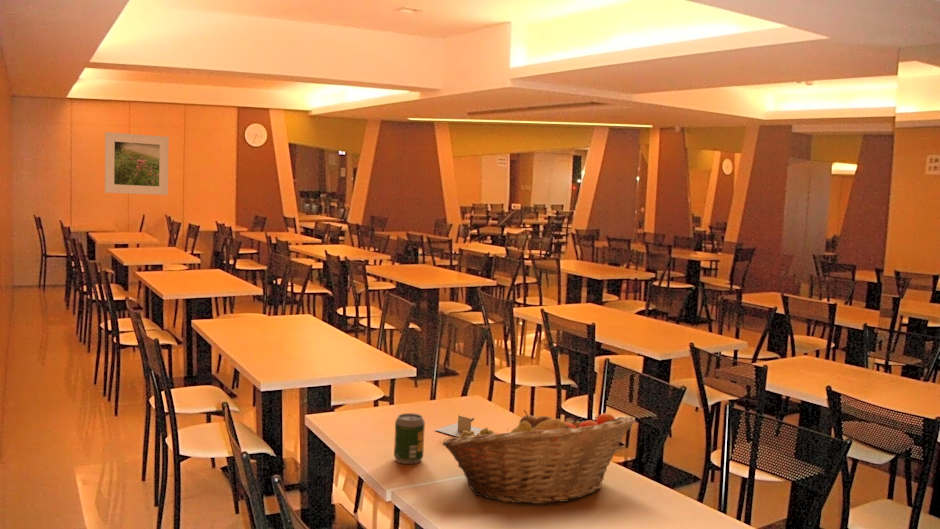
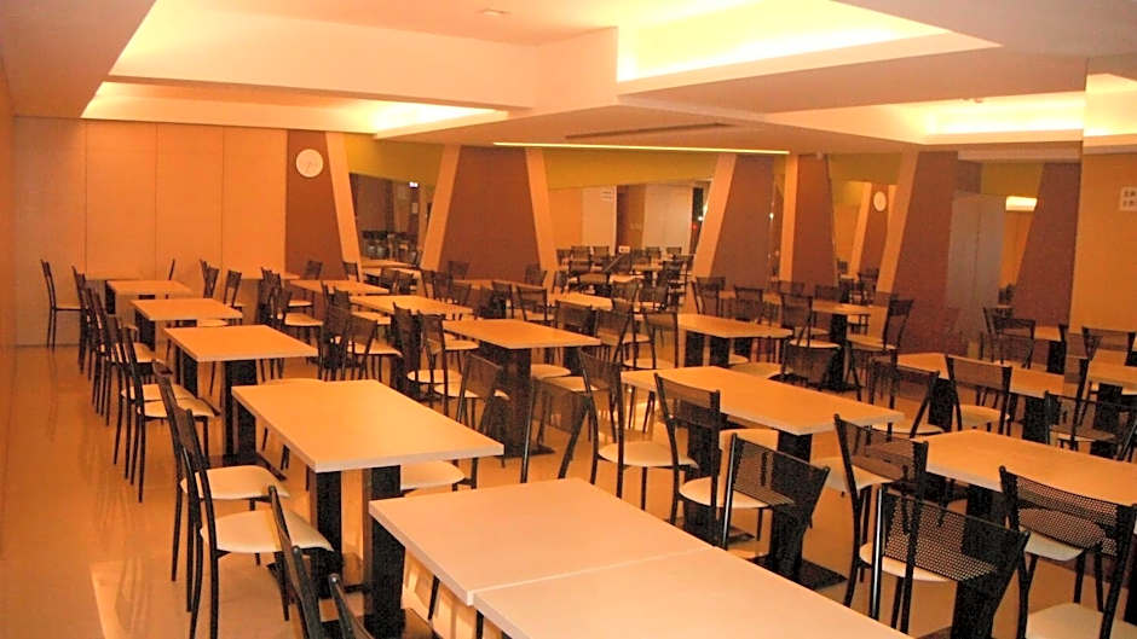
- soda can [393,412,426,465]
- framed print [104,131,170,196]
- fruit basket [441,409,636,505]
- napkin holder [435,414,483,437]
